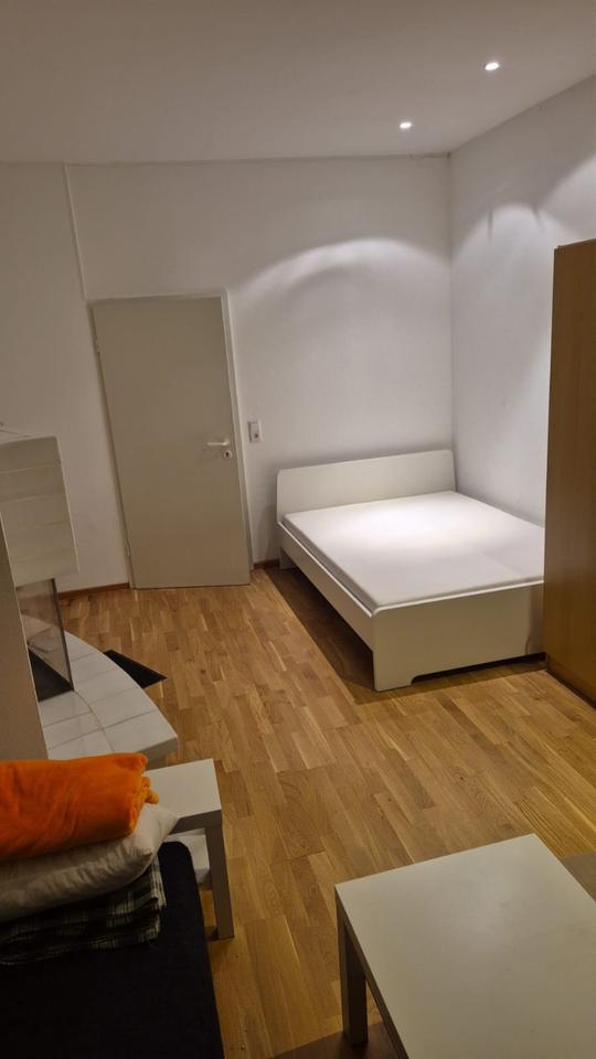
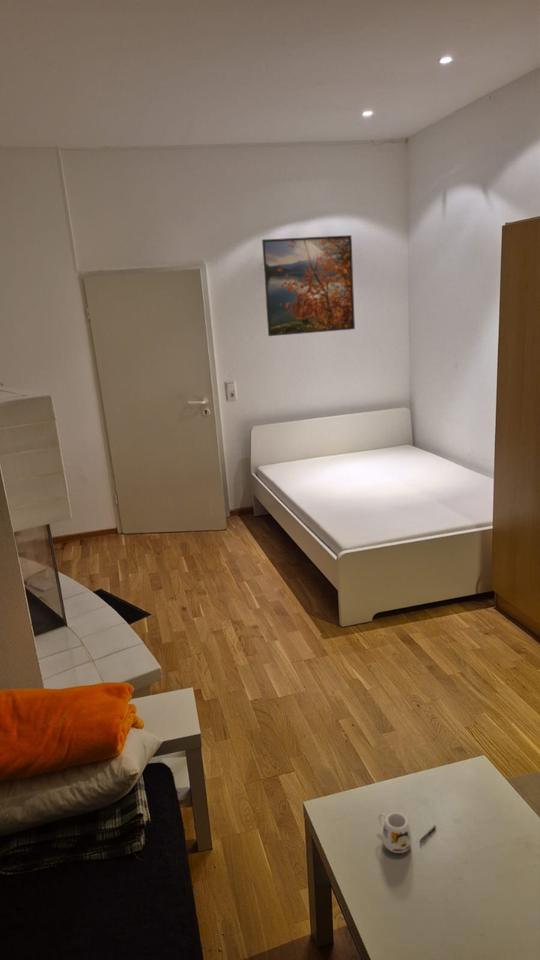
+ mug [378,811,437,854]
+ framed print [261,234,356,337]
